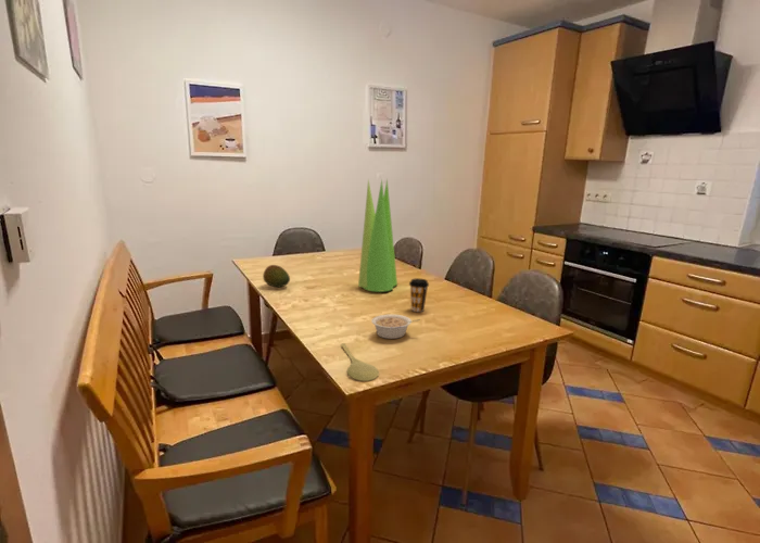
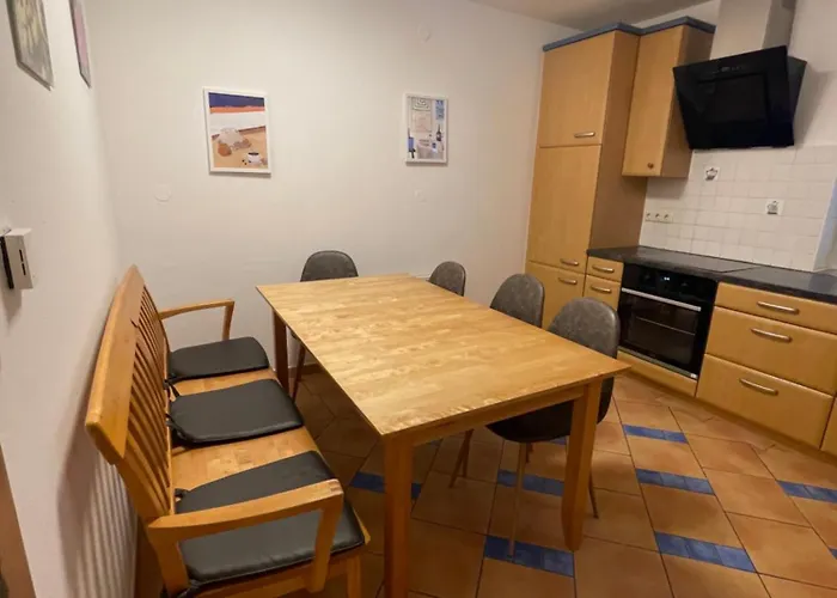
- plant [357,178,398,293]
- fruit [262,264,291,289]
- legume [370,314,421,340]
- coffee cup [408,277,430,313]
- spoon [340,342,380,382]
